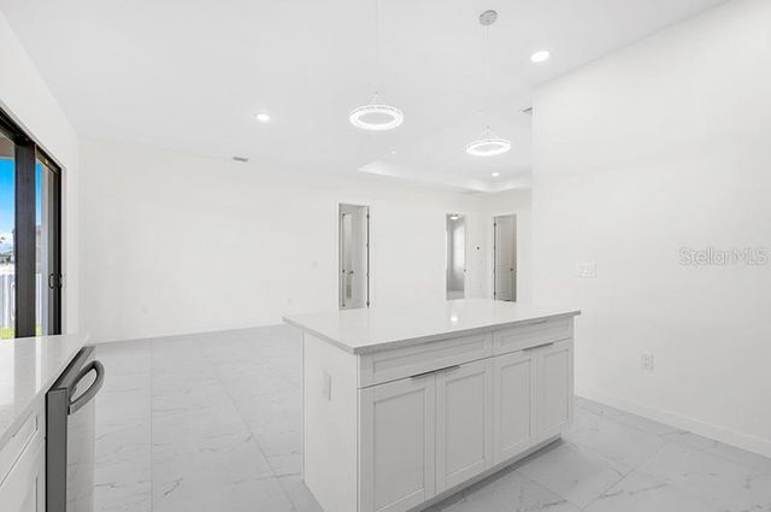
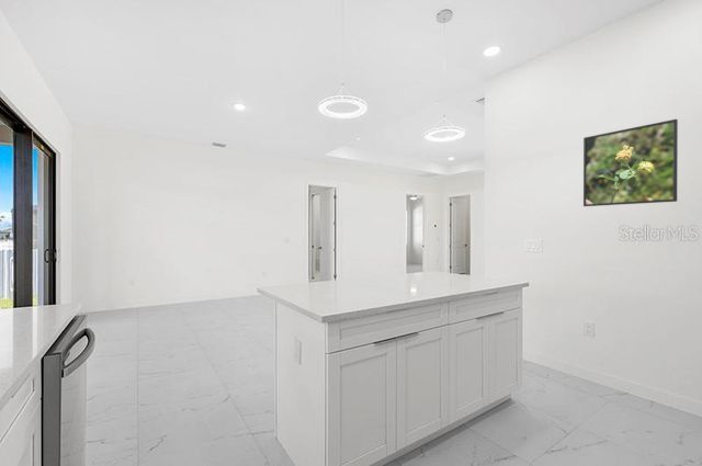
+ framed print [582,118,679,207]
